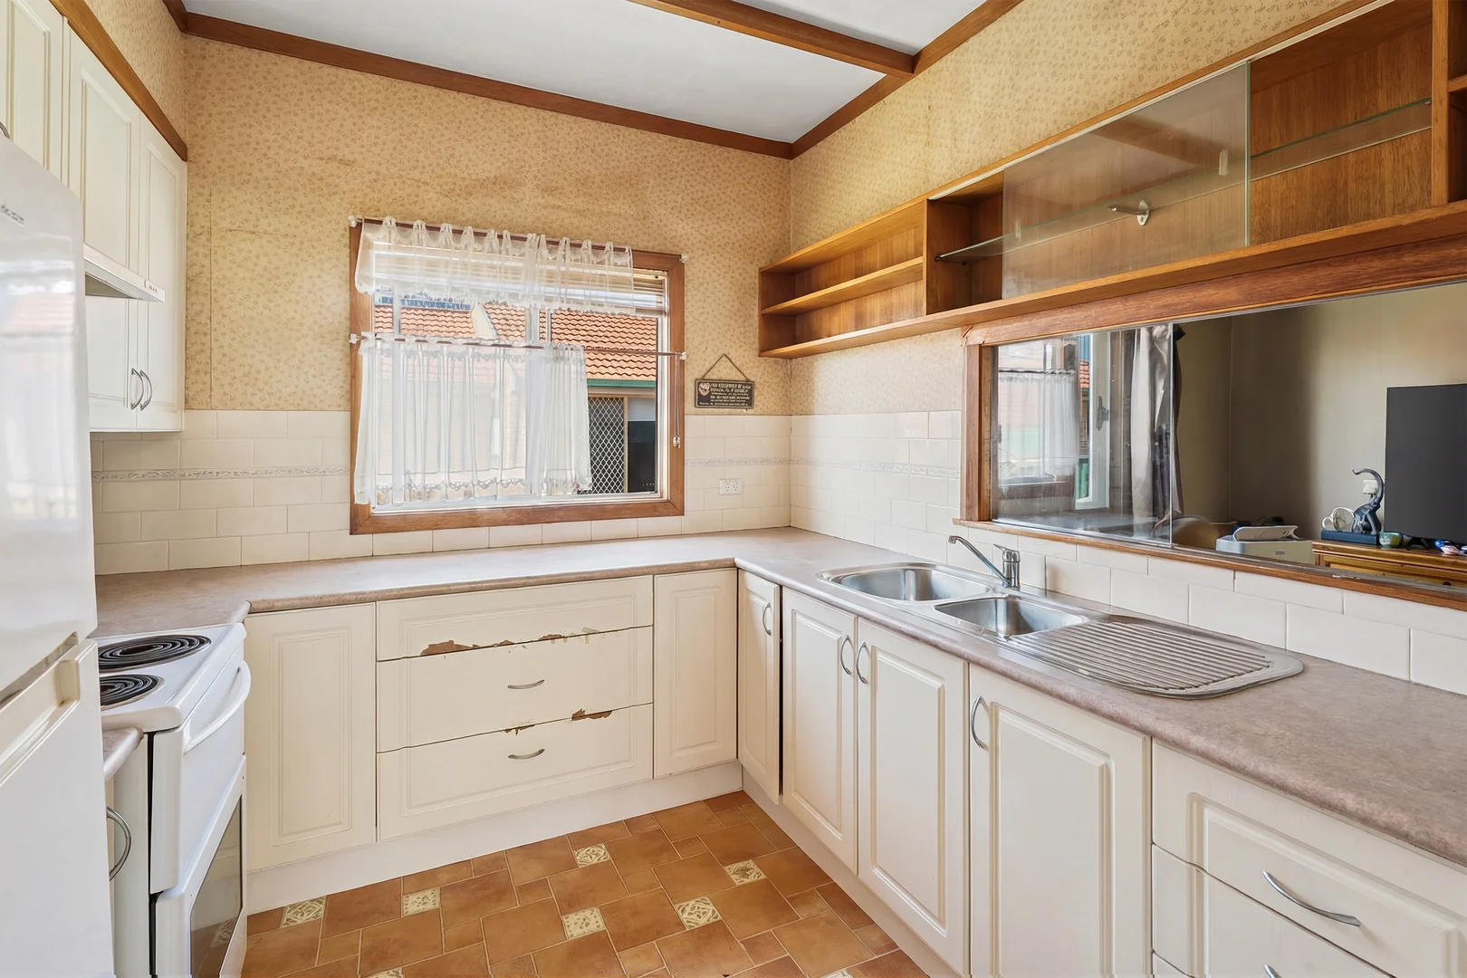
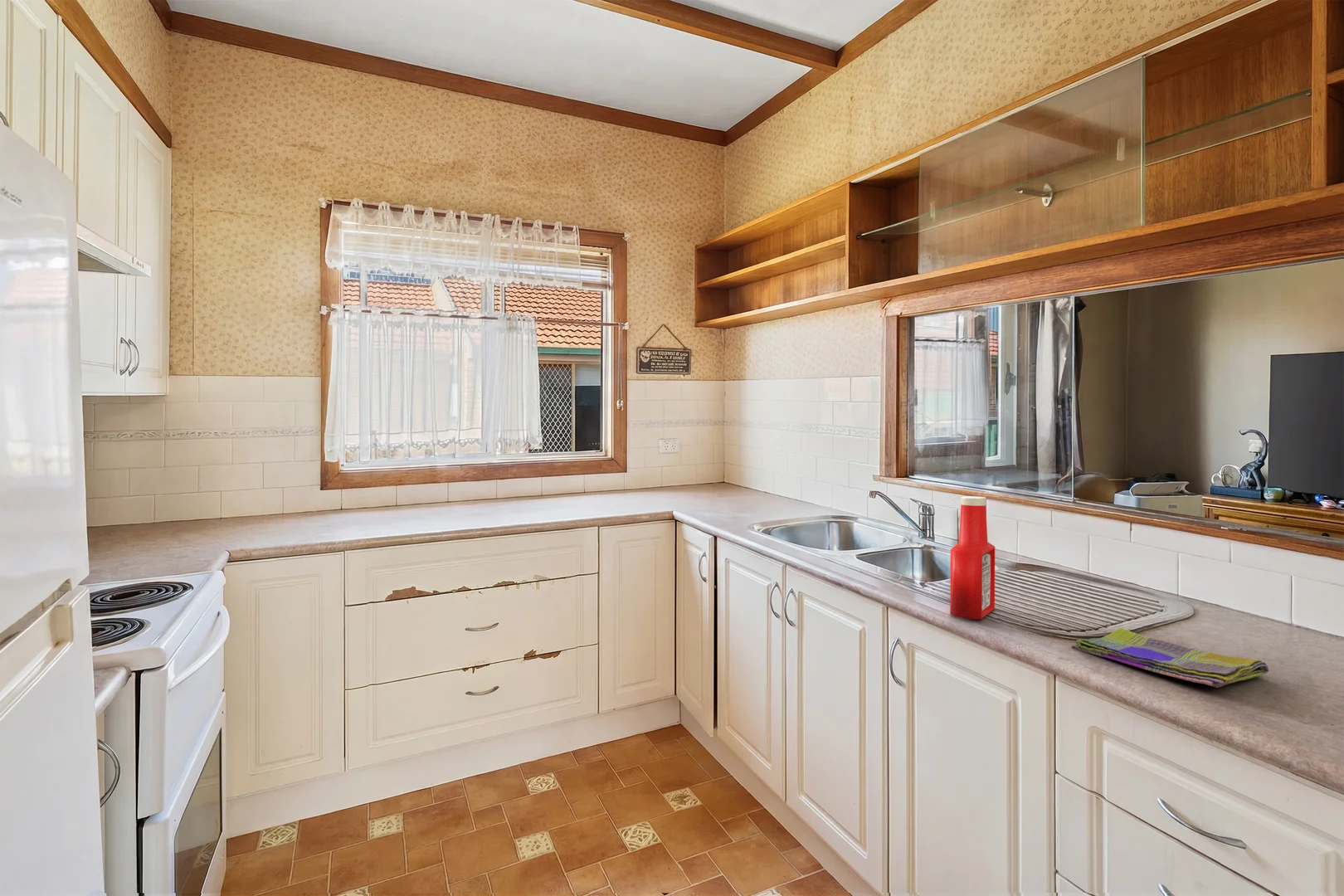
+ dish towel [1071,627,1269,689]
+ soap bottle [949,495,996,620]
